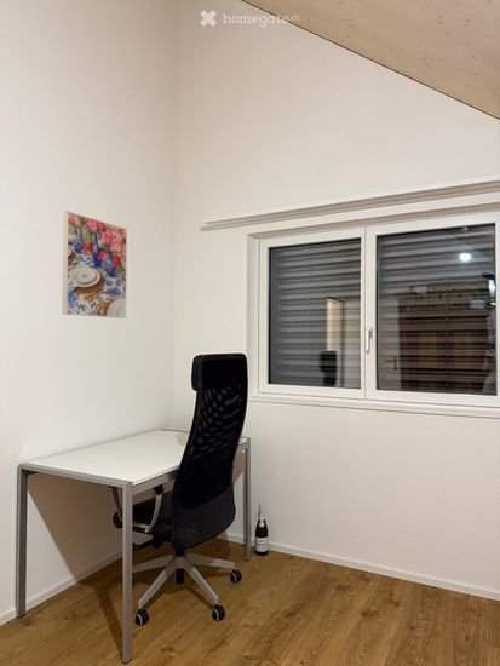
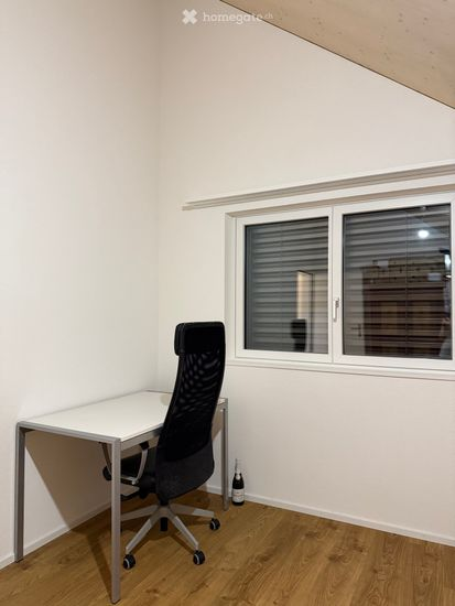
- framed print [62,211,128,320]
